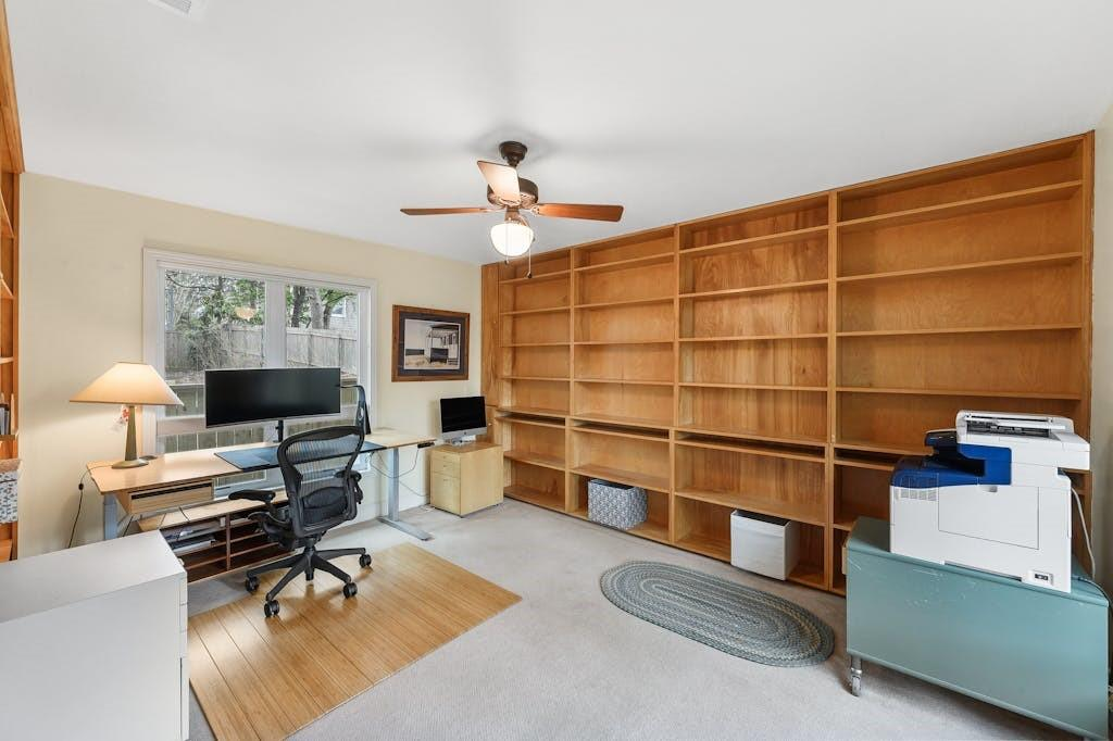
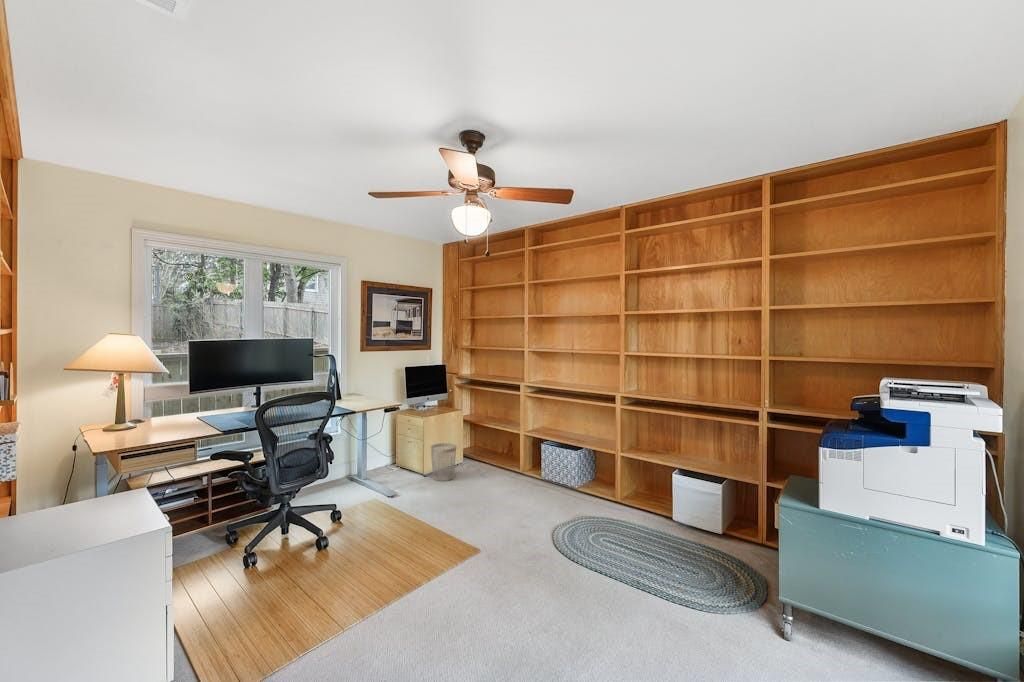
+ wastebasket [430,442,457,482]
